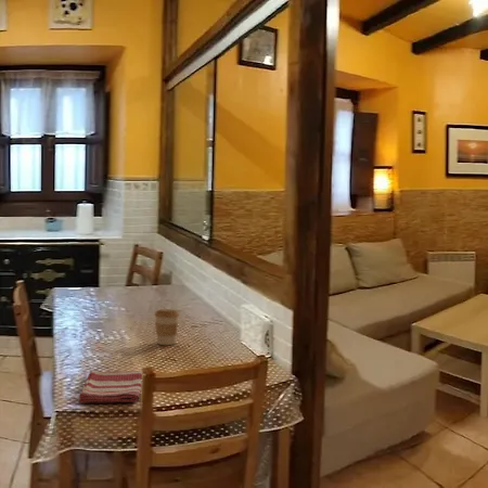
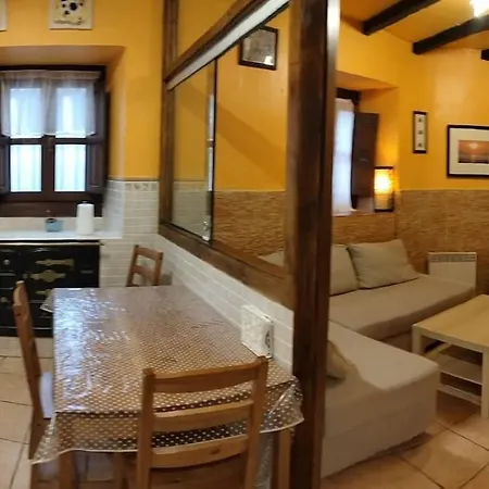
- coffee cup [153,308,180,346]
- dish towel [77,370,143,404]
